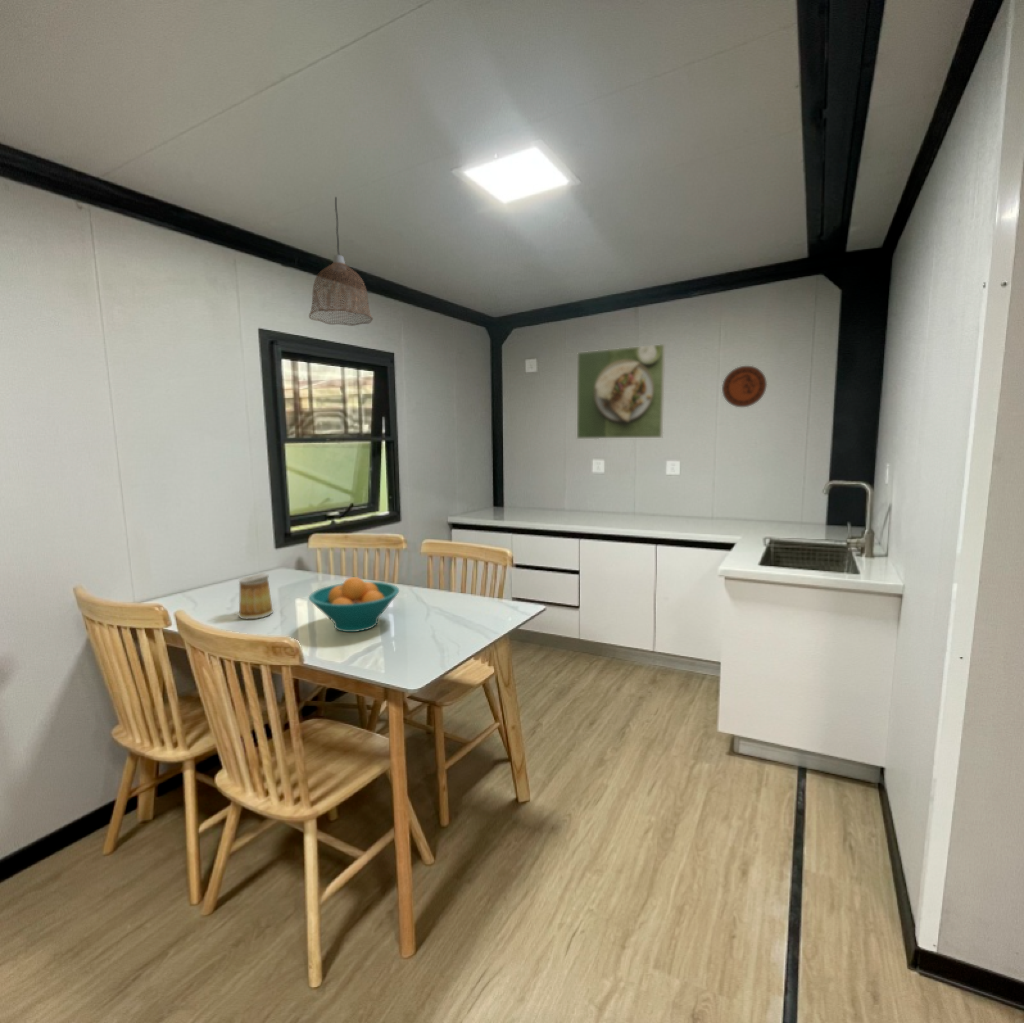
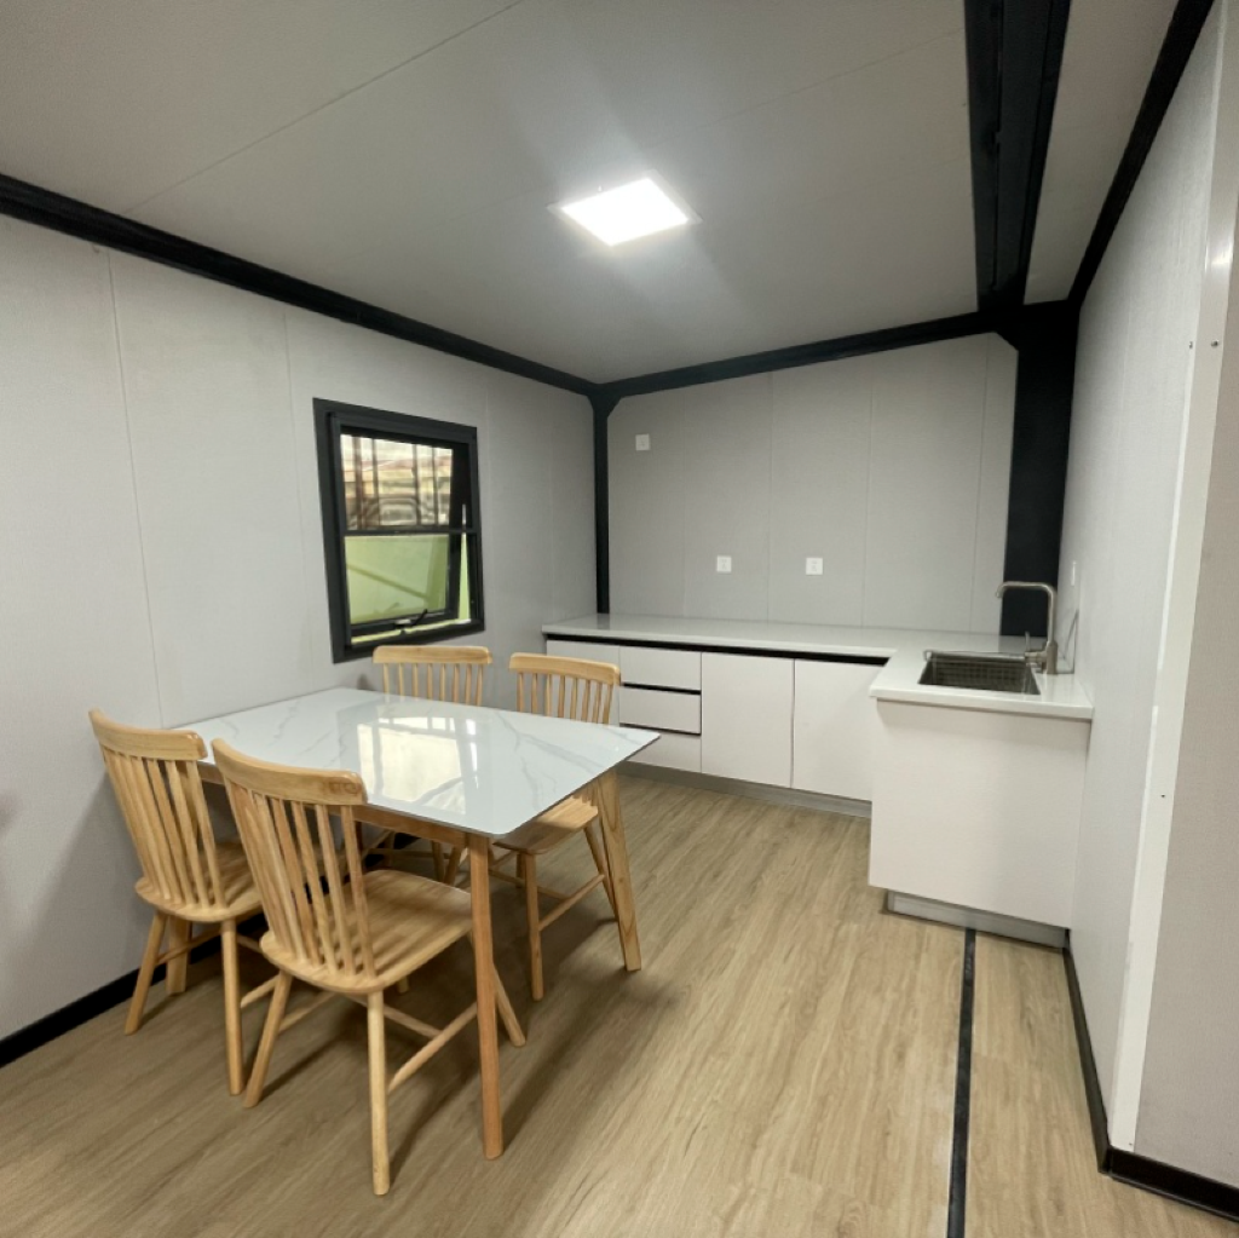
- fruit bowl [308,576,400,633]
- mug [237,572,275,620]
- pendant lamp [308,196,374,327]
- decorative plate [721,365,768,408]
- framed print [576,343,666,440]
